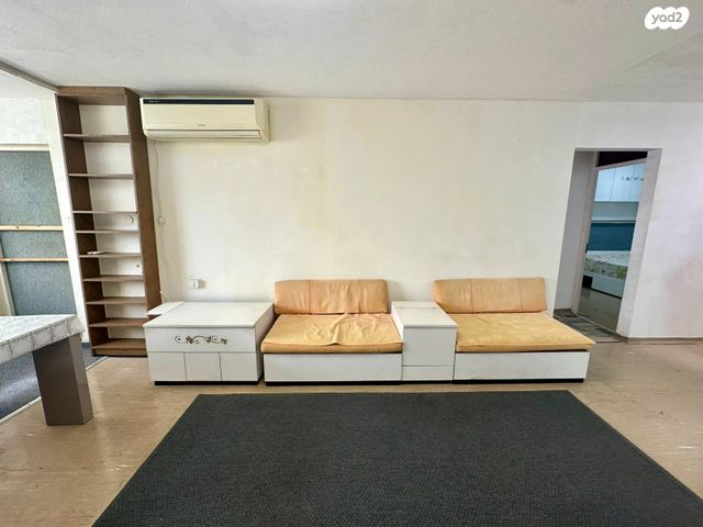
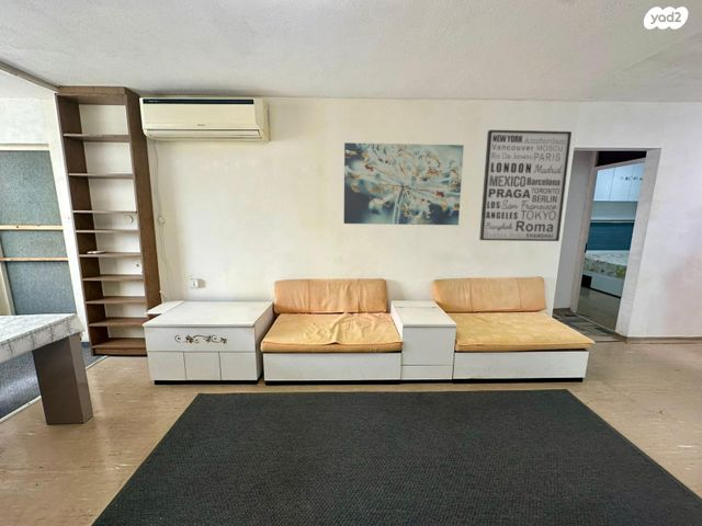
+ wall art [343,141,465,226]
+ wall art [478,129,573,242]
